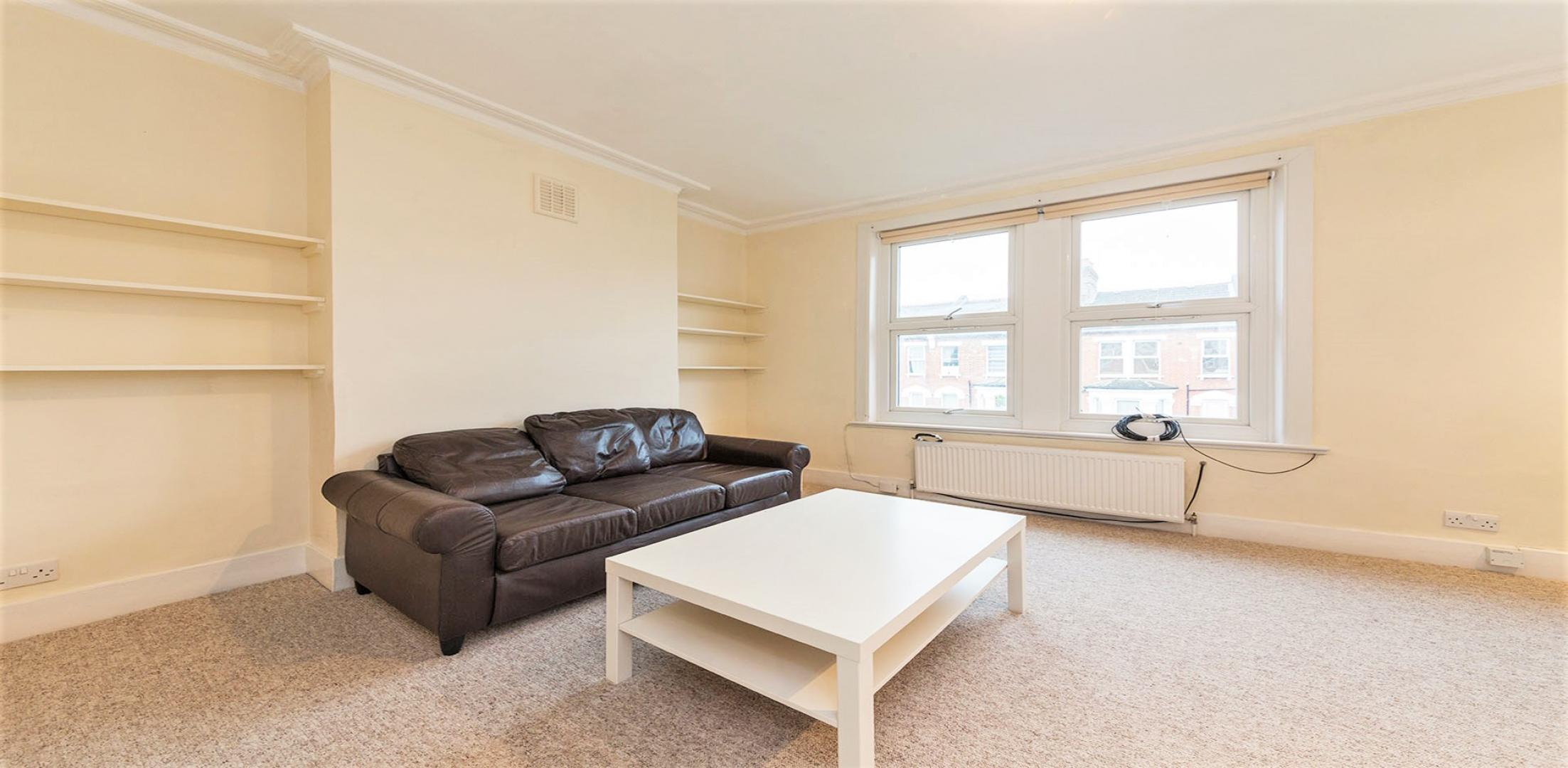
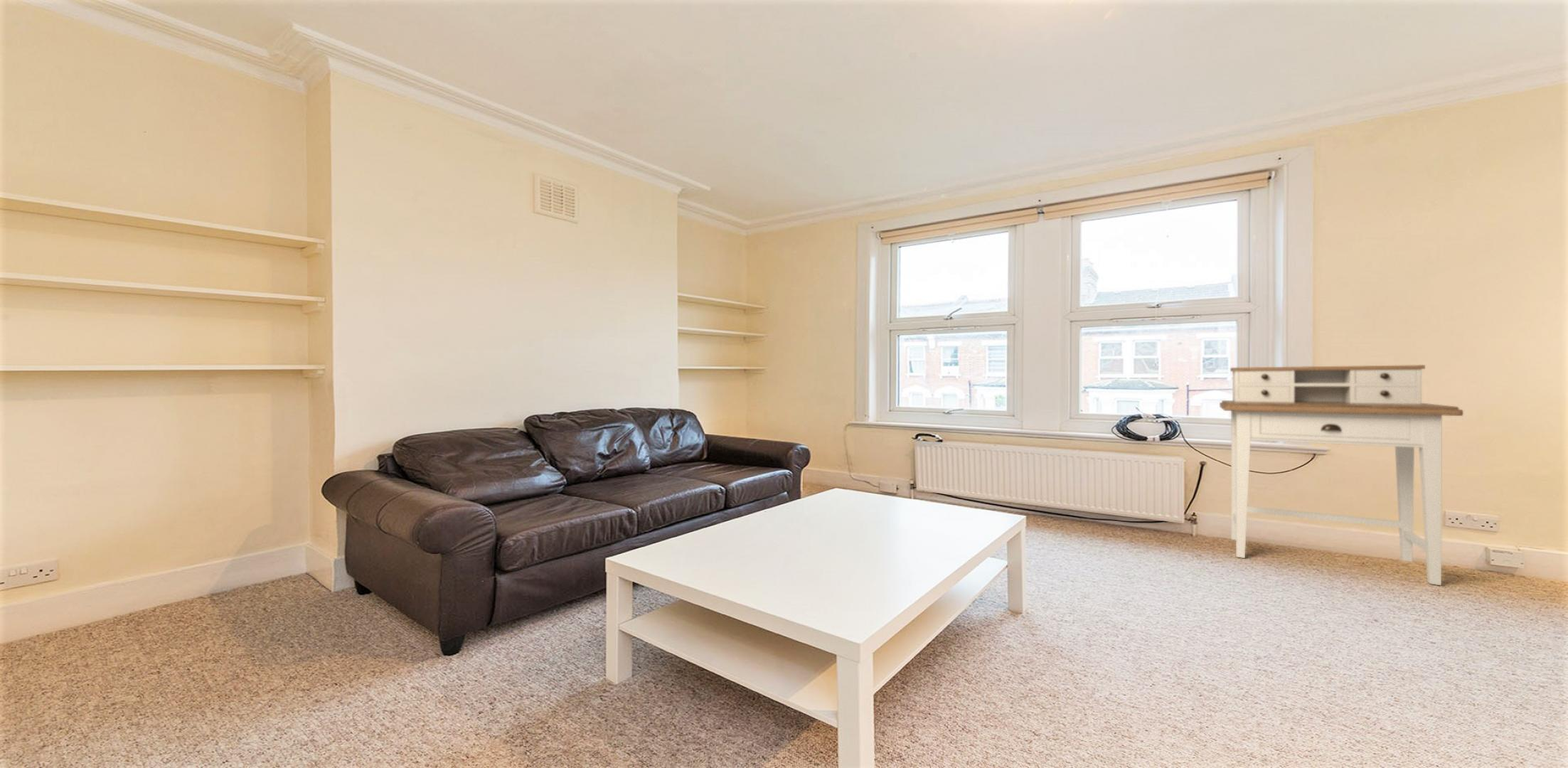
+ desk [1219,364,1464,586]
